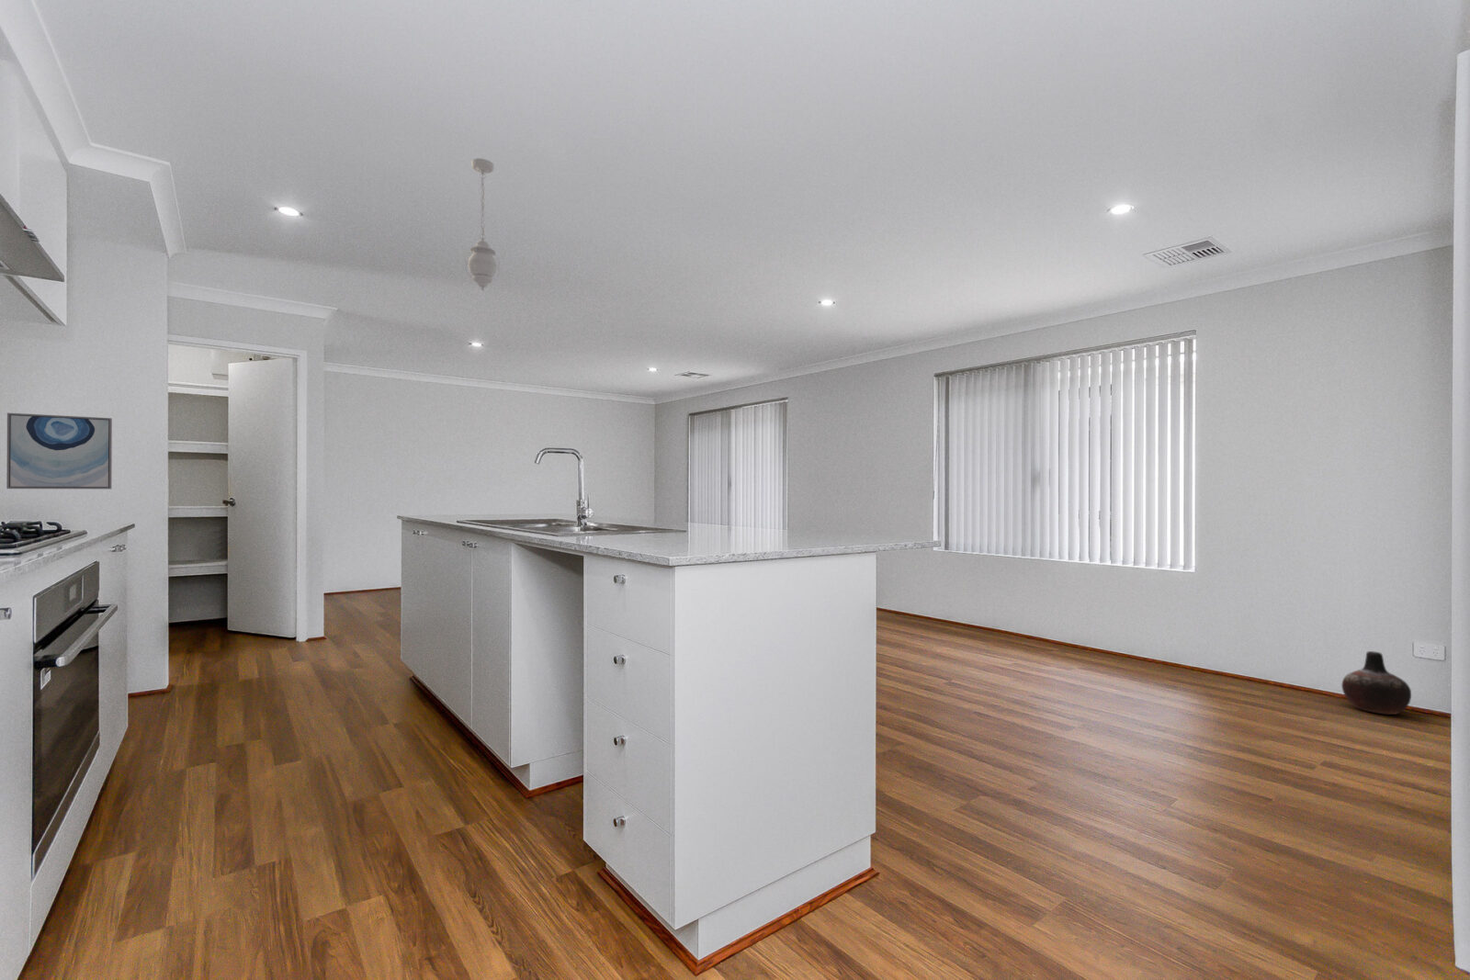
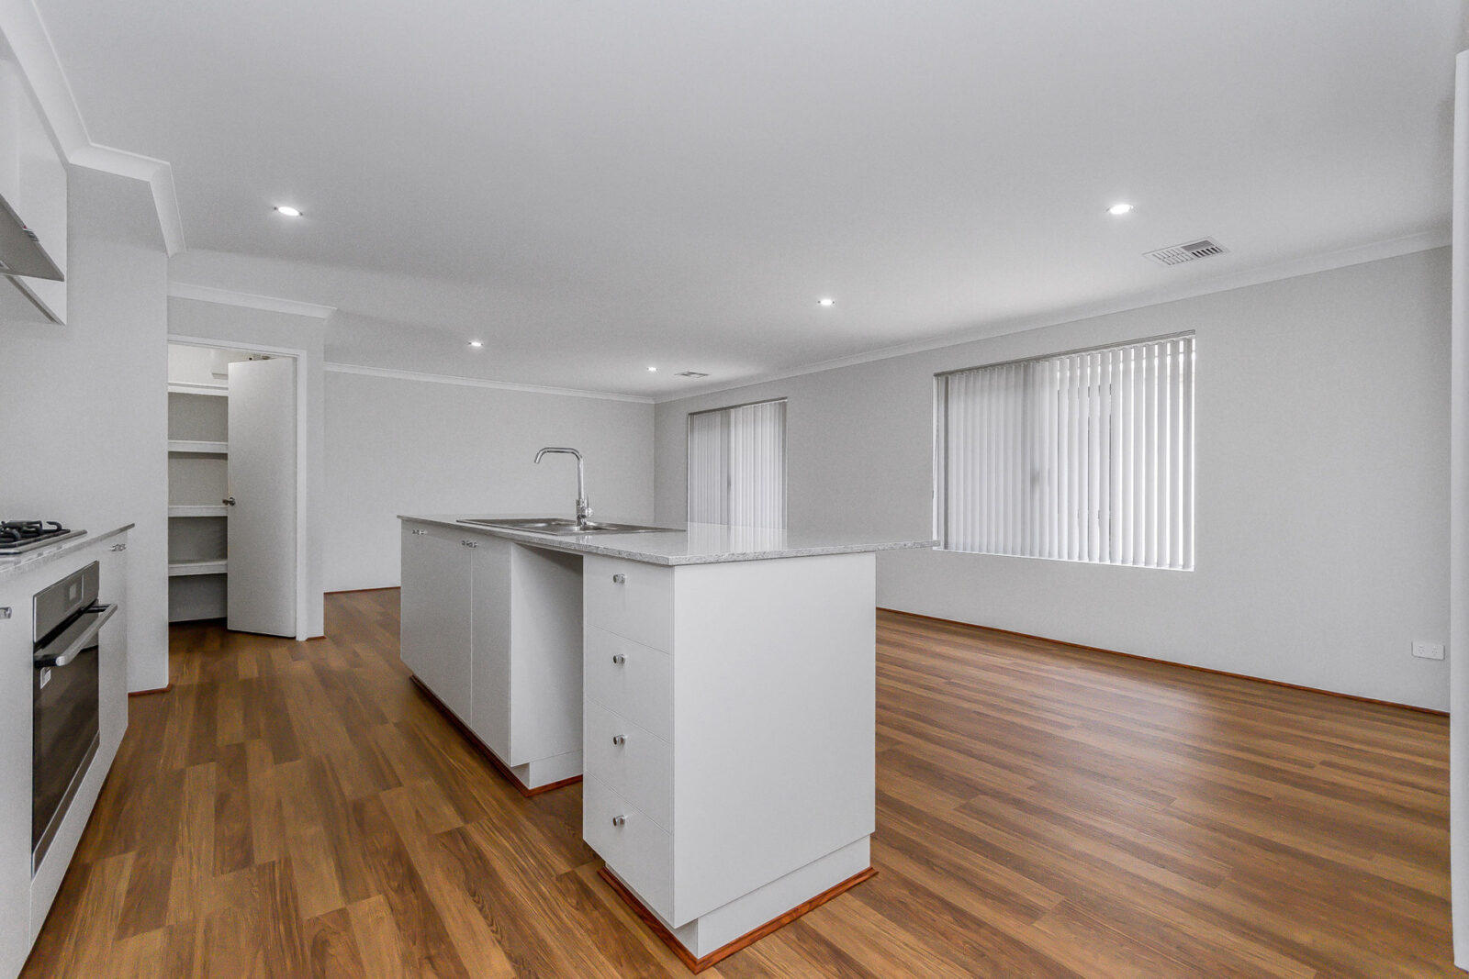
- wall art [5,412,113,490]
- pendant light [464,158,501,291]
- vase [1341,651,1412,715]
